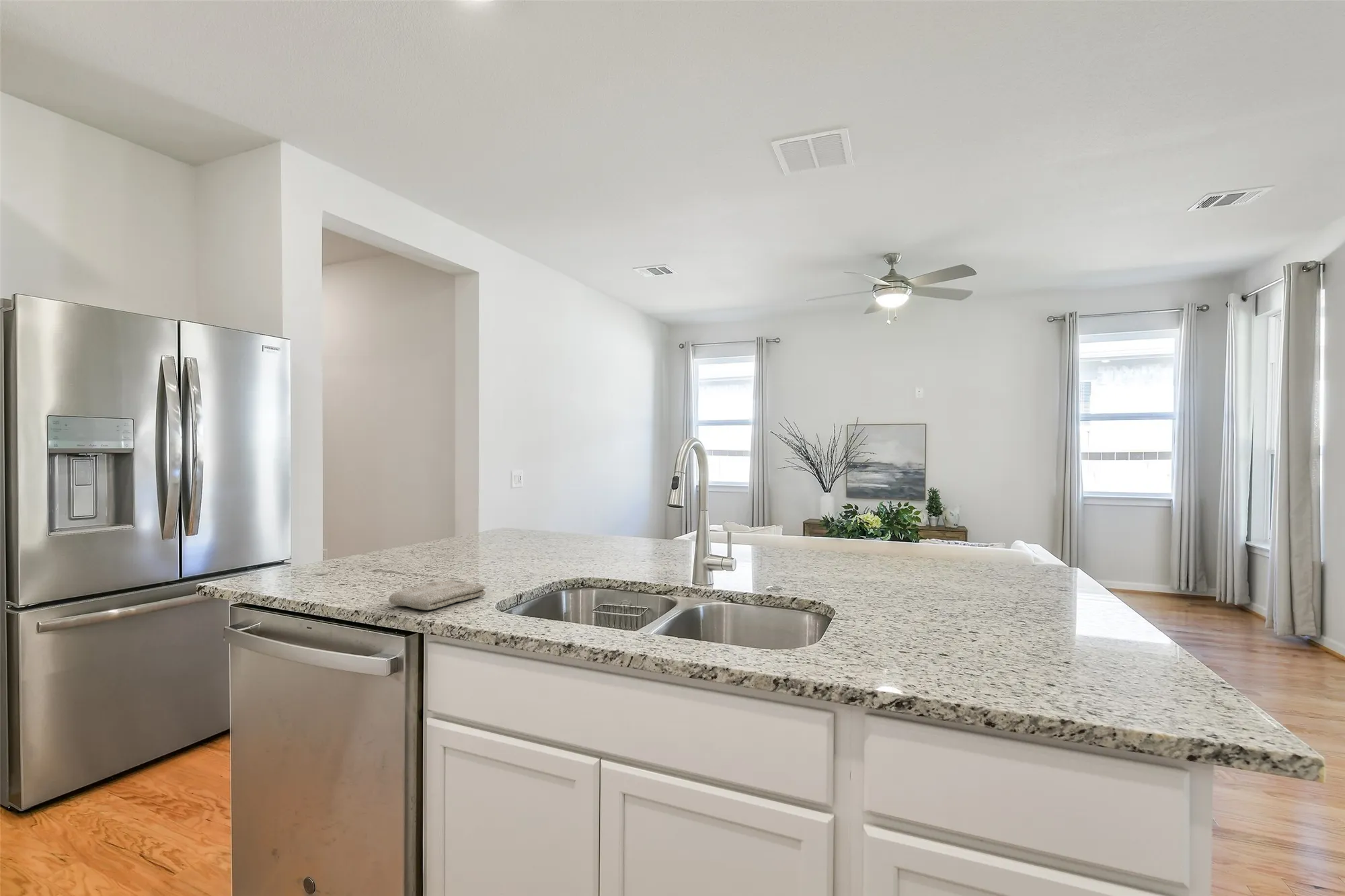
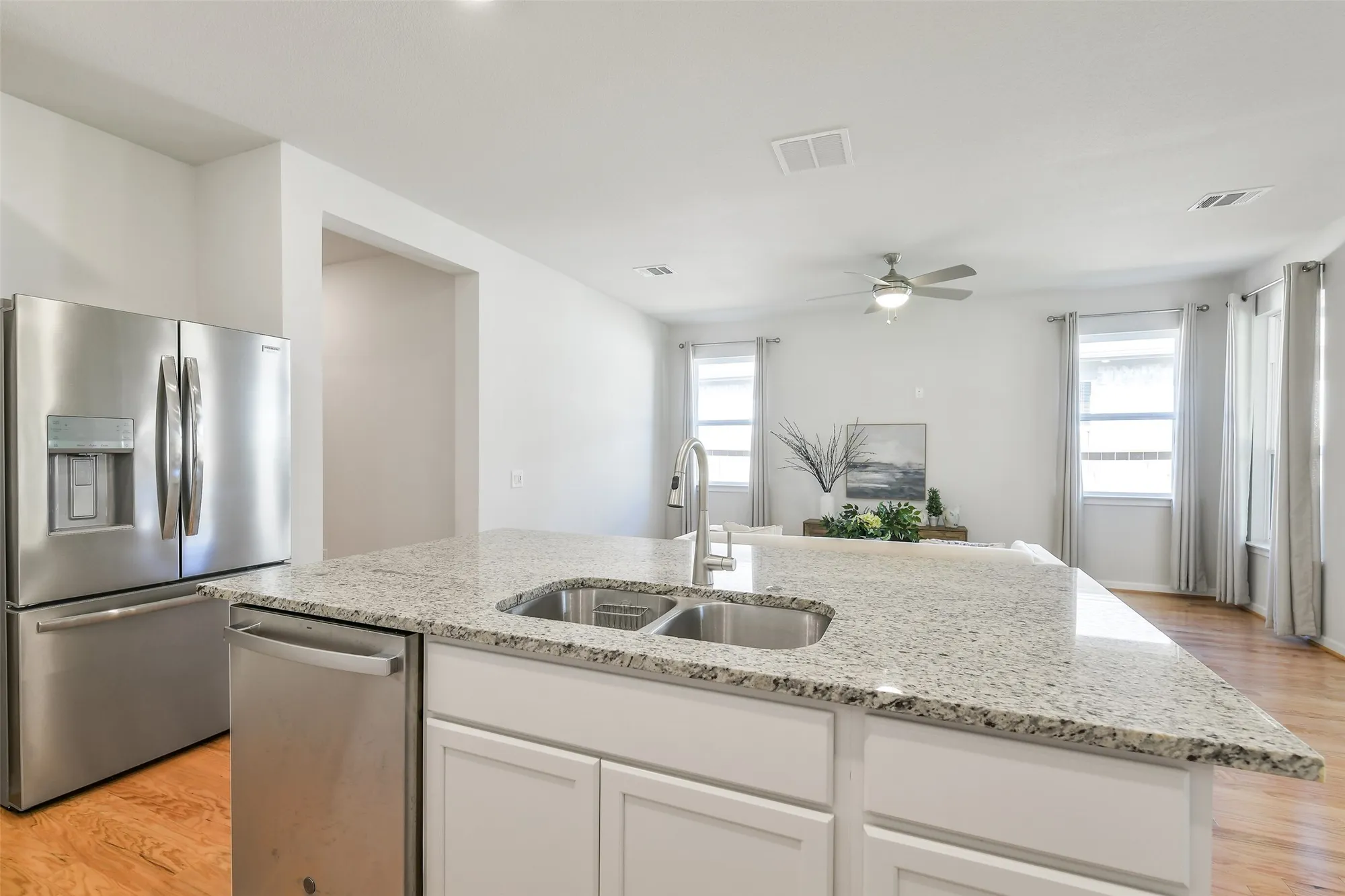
- washcloth [388,579,486,611]
